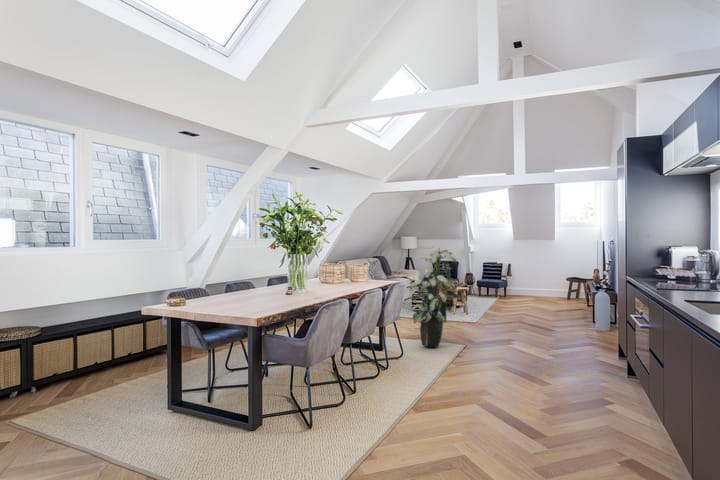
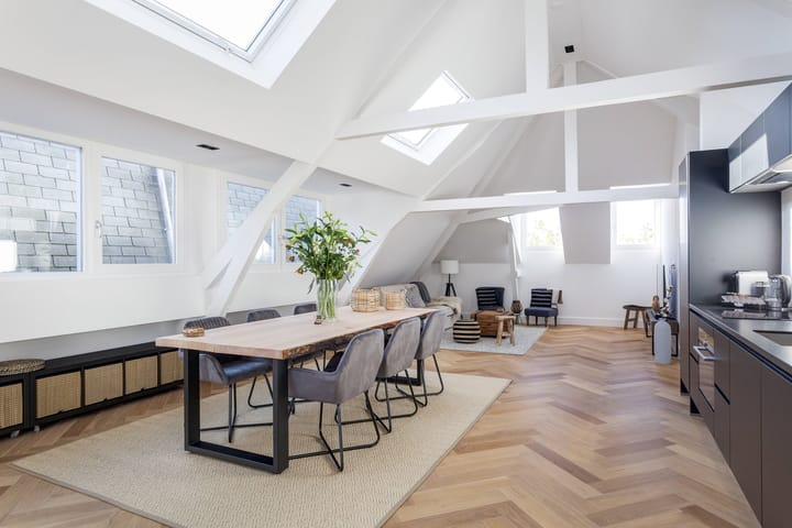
- indoor plant [408,245,464,349]
